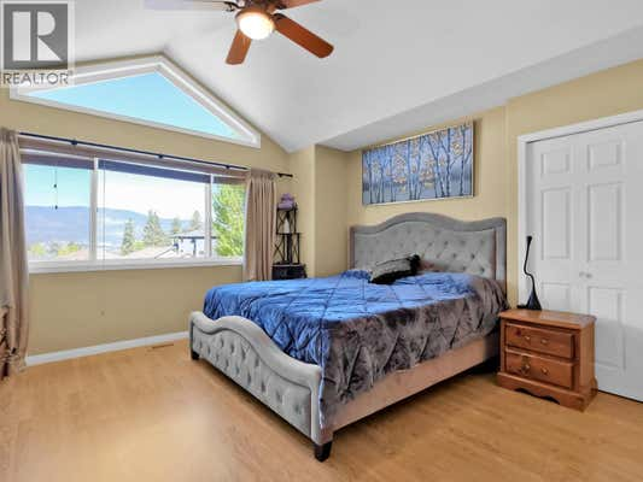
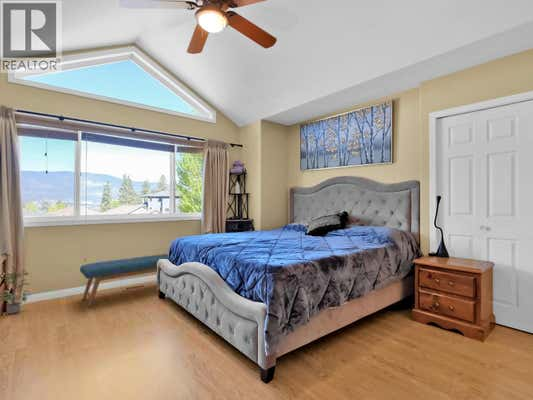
+ bench [79,253,169,308]
+ potted plant [0,270,34,315]
